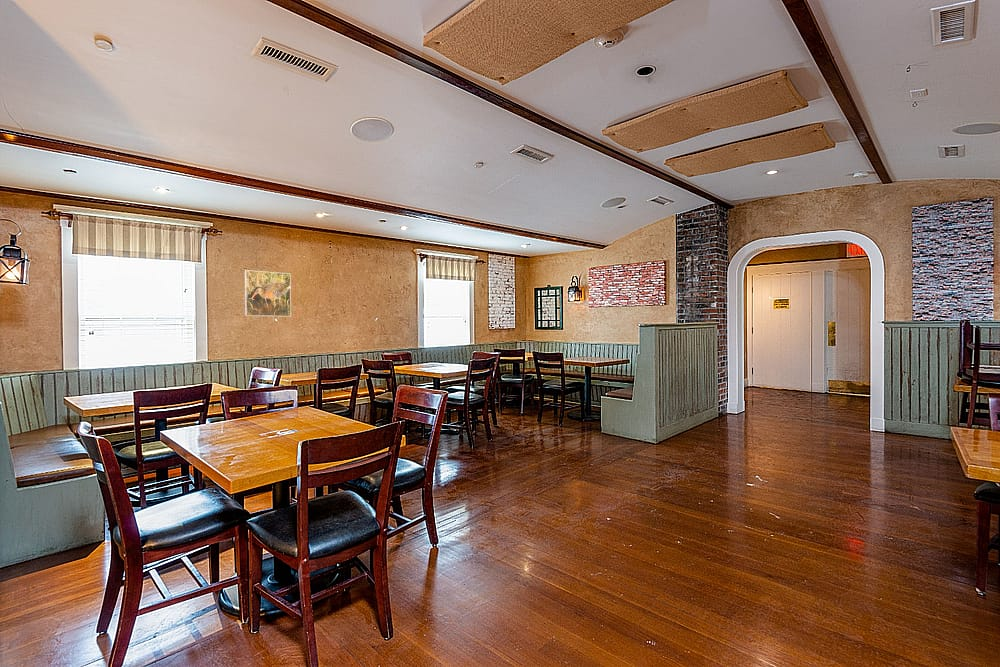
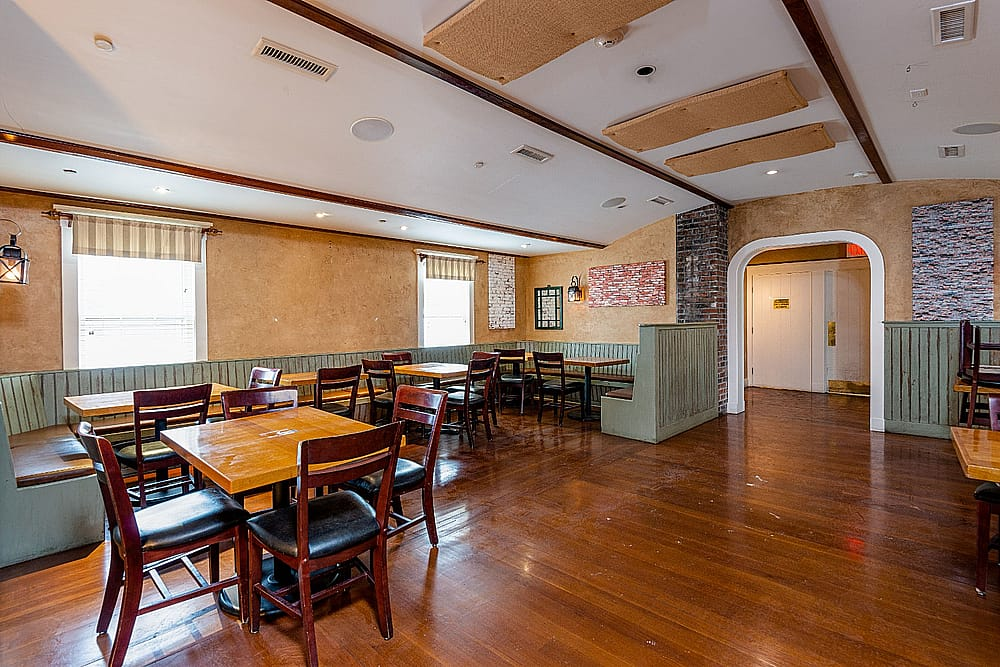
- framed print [244,269,292,317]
